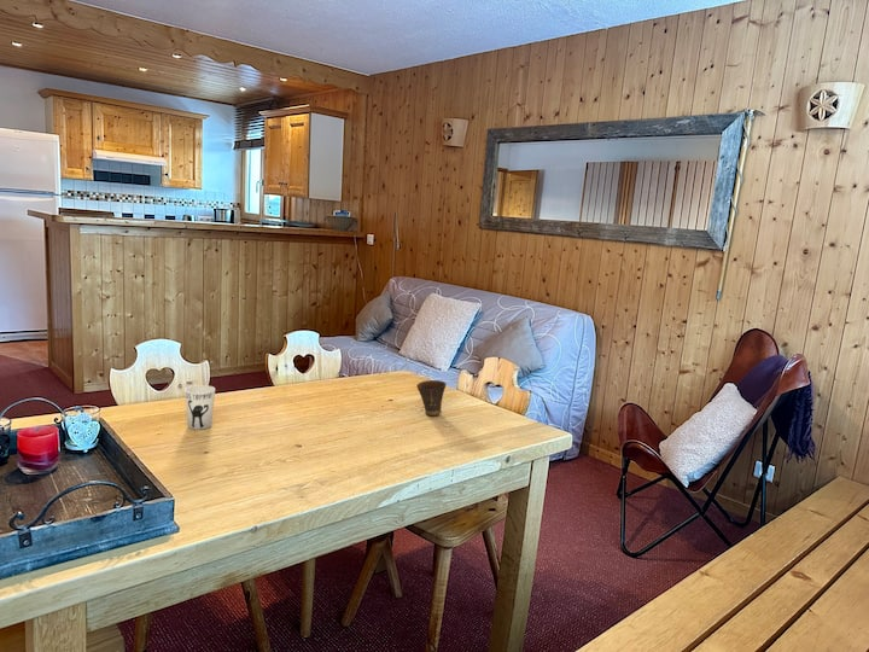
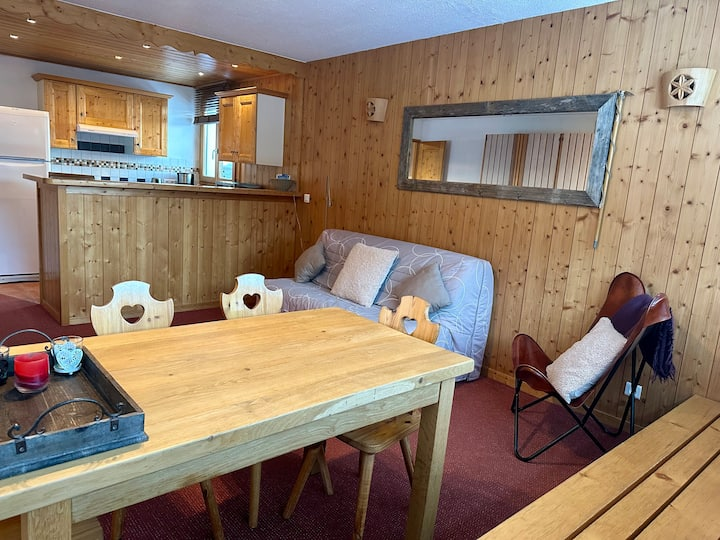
- cup [415,379,448,417]
- cup [183,384,216,431]
